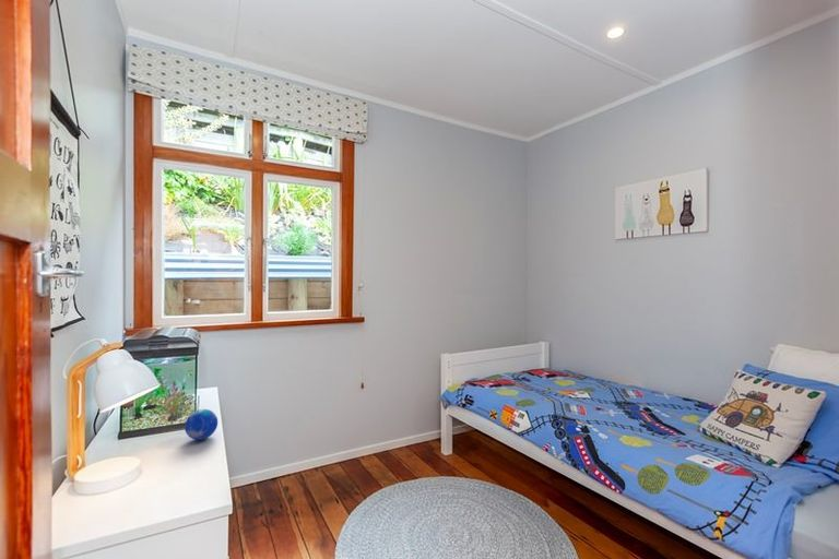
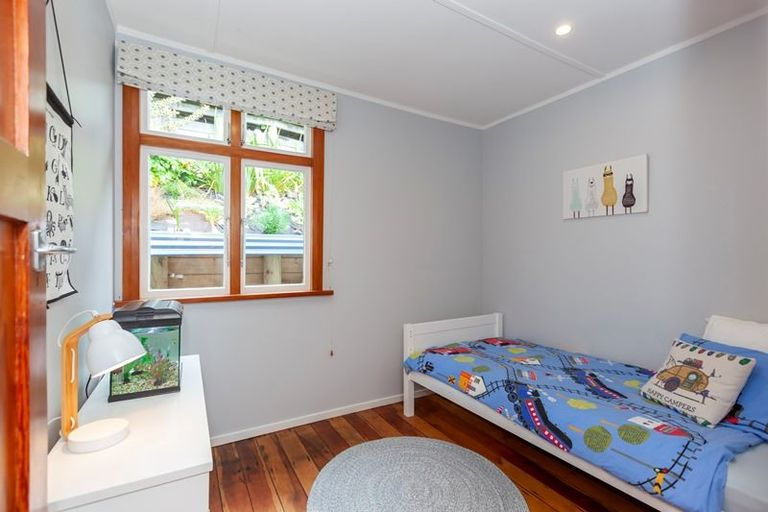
- decorative orb [184,408,218,441]
